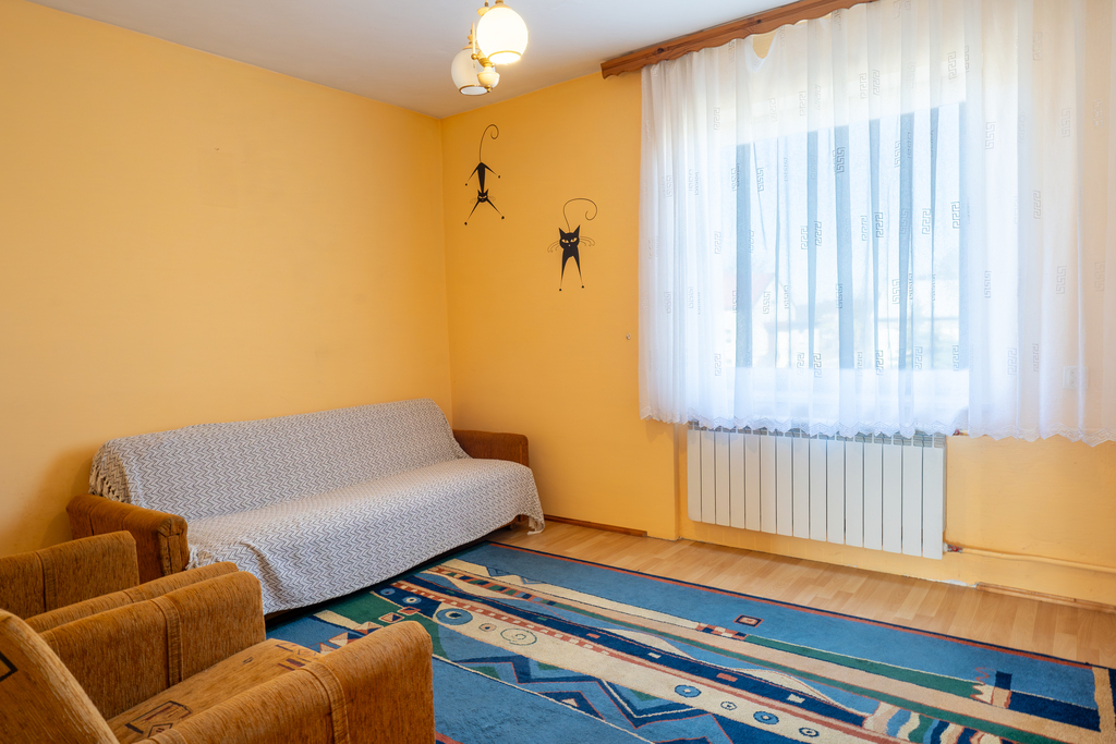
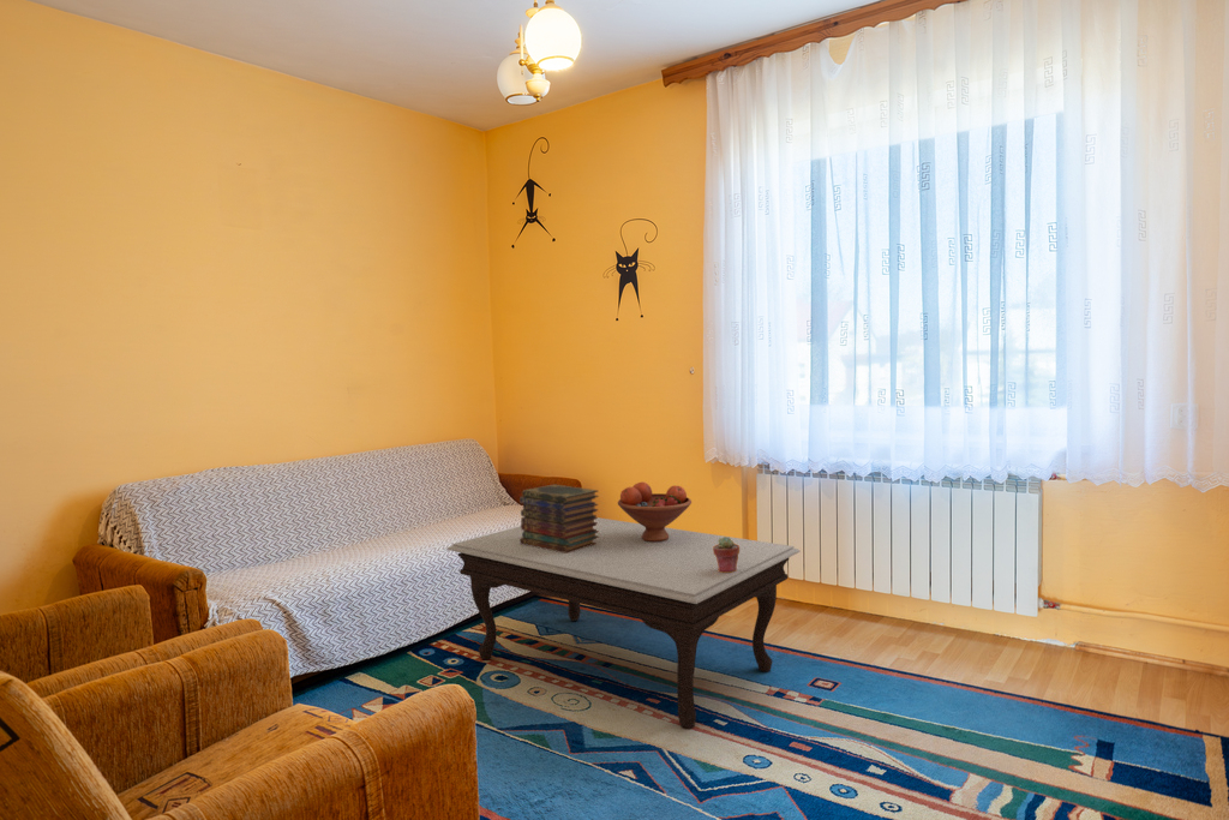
+ potted succulent [713,535,739,573]
+ coffee table [445,516,801,730]
+ book stack [518,484,599,553]
+ fruit bowl [617,481,693,541]
